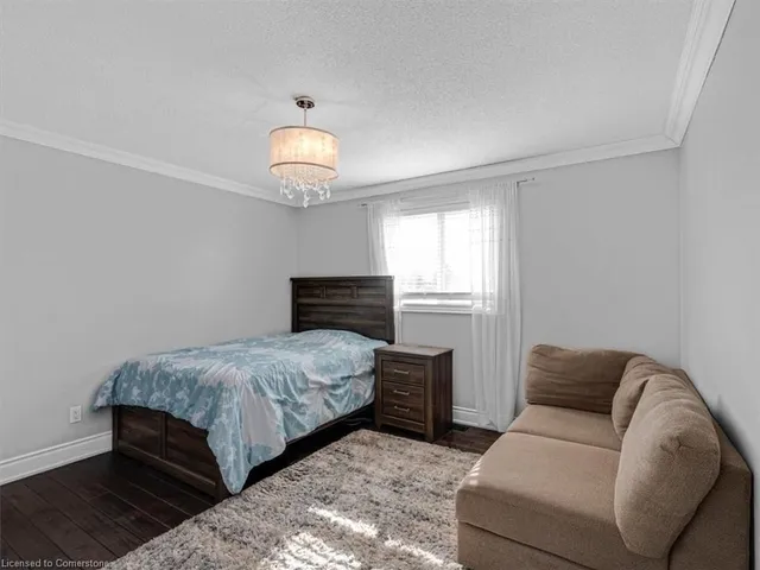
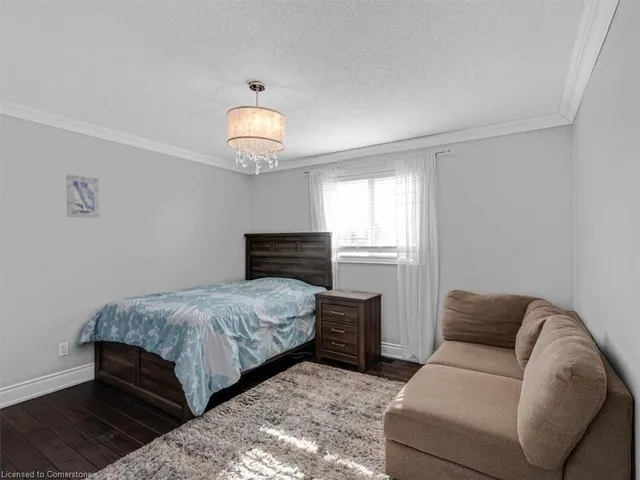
+ wall art [65,173,100,219]
